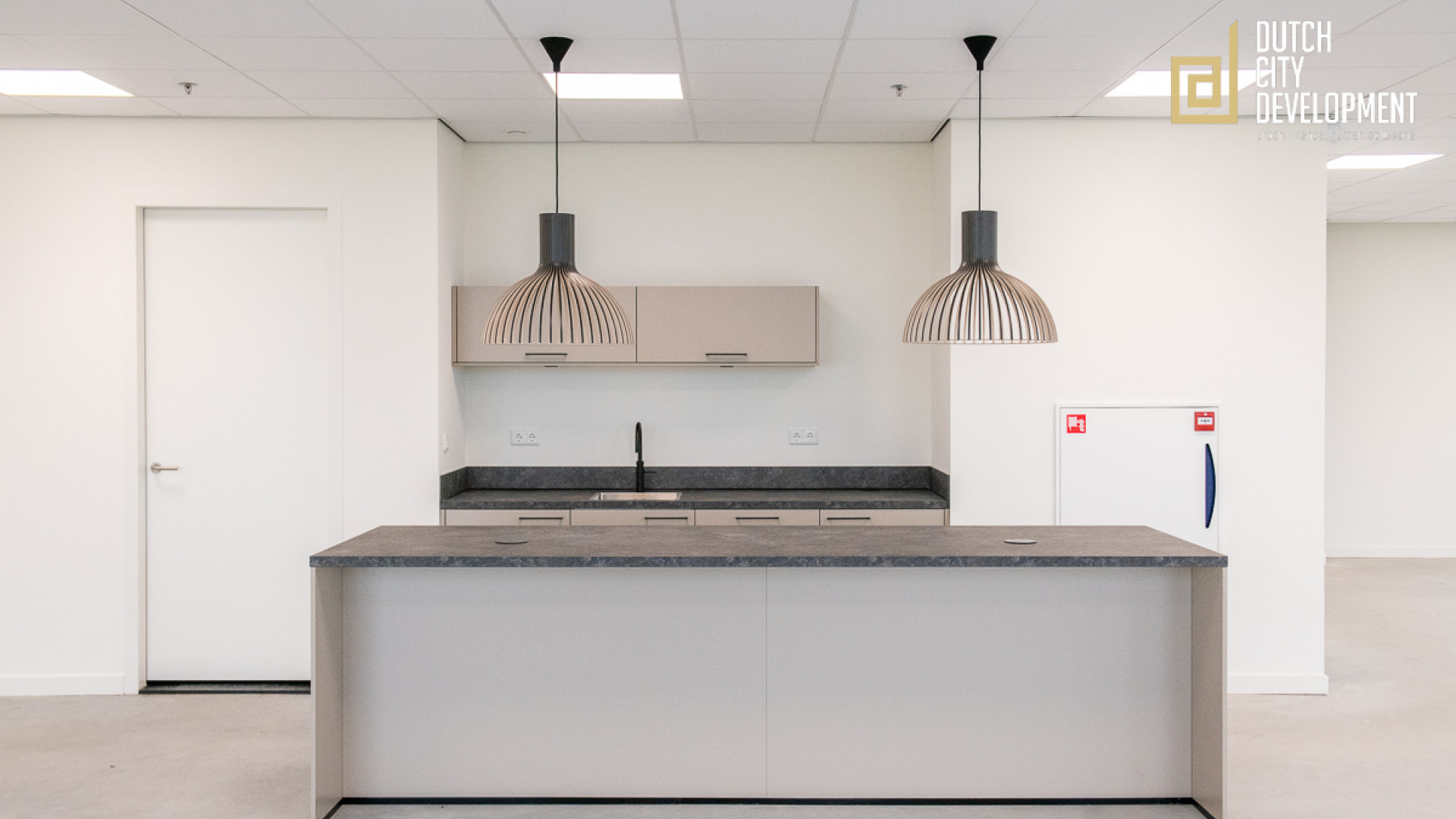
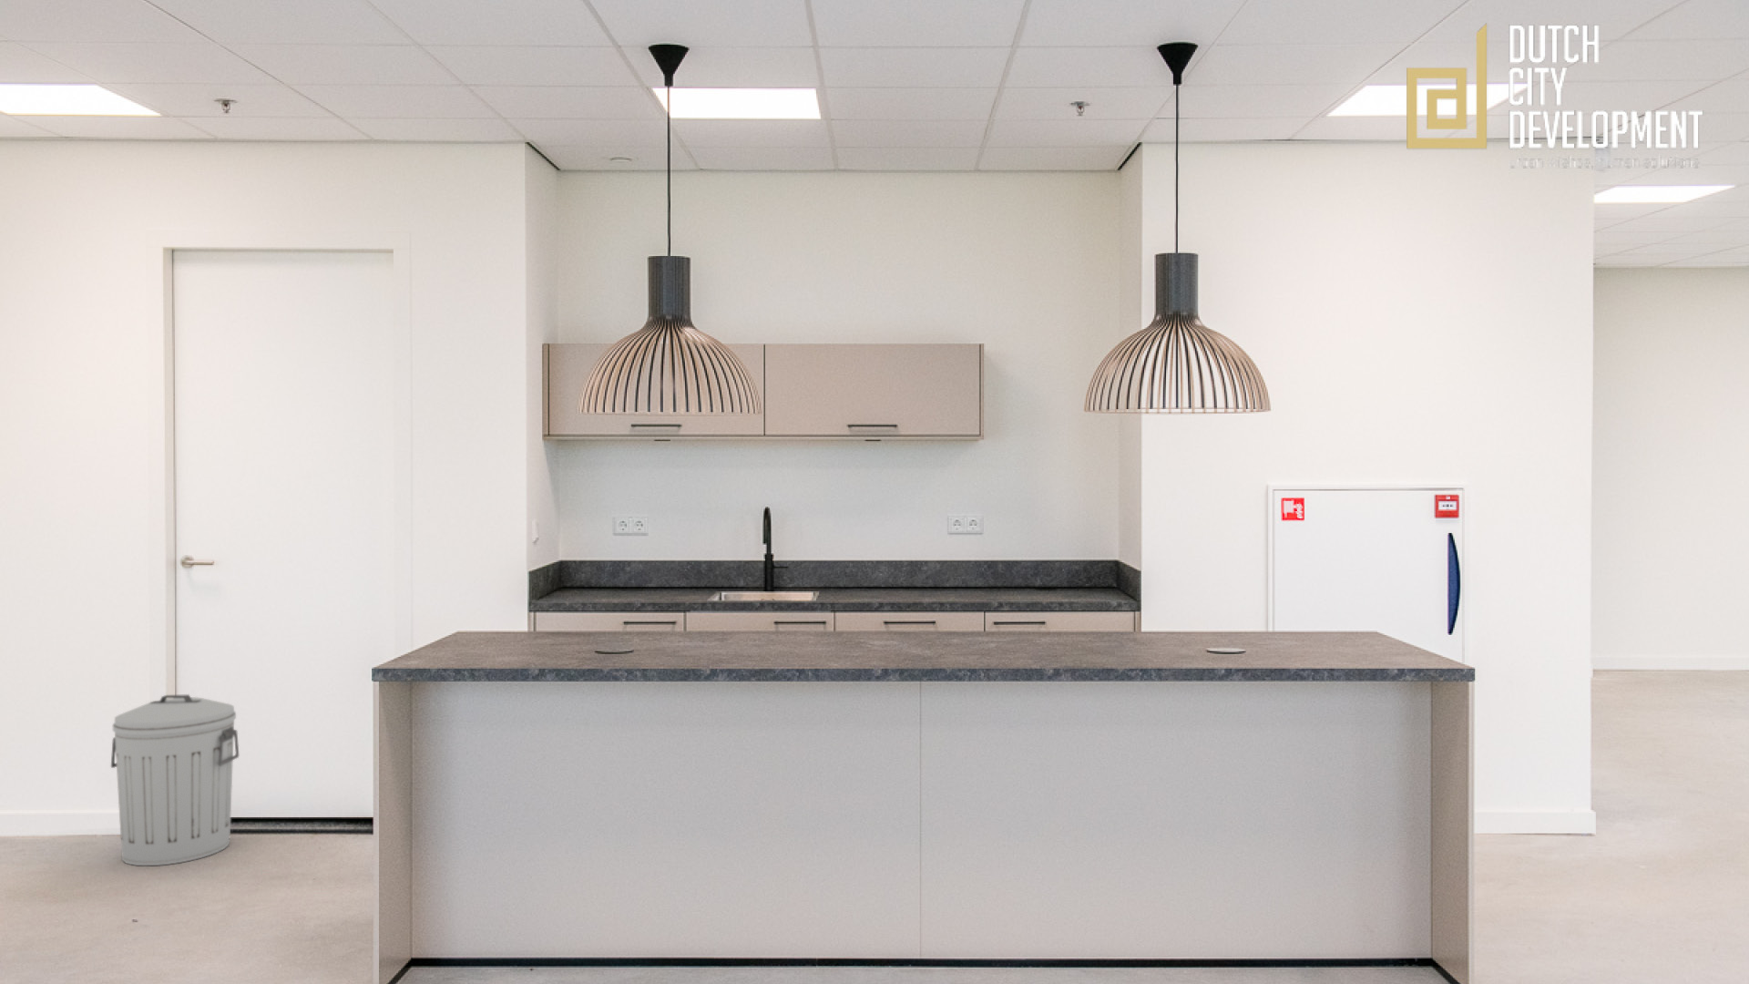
+ trash can [111,693,239,866]
